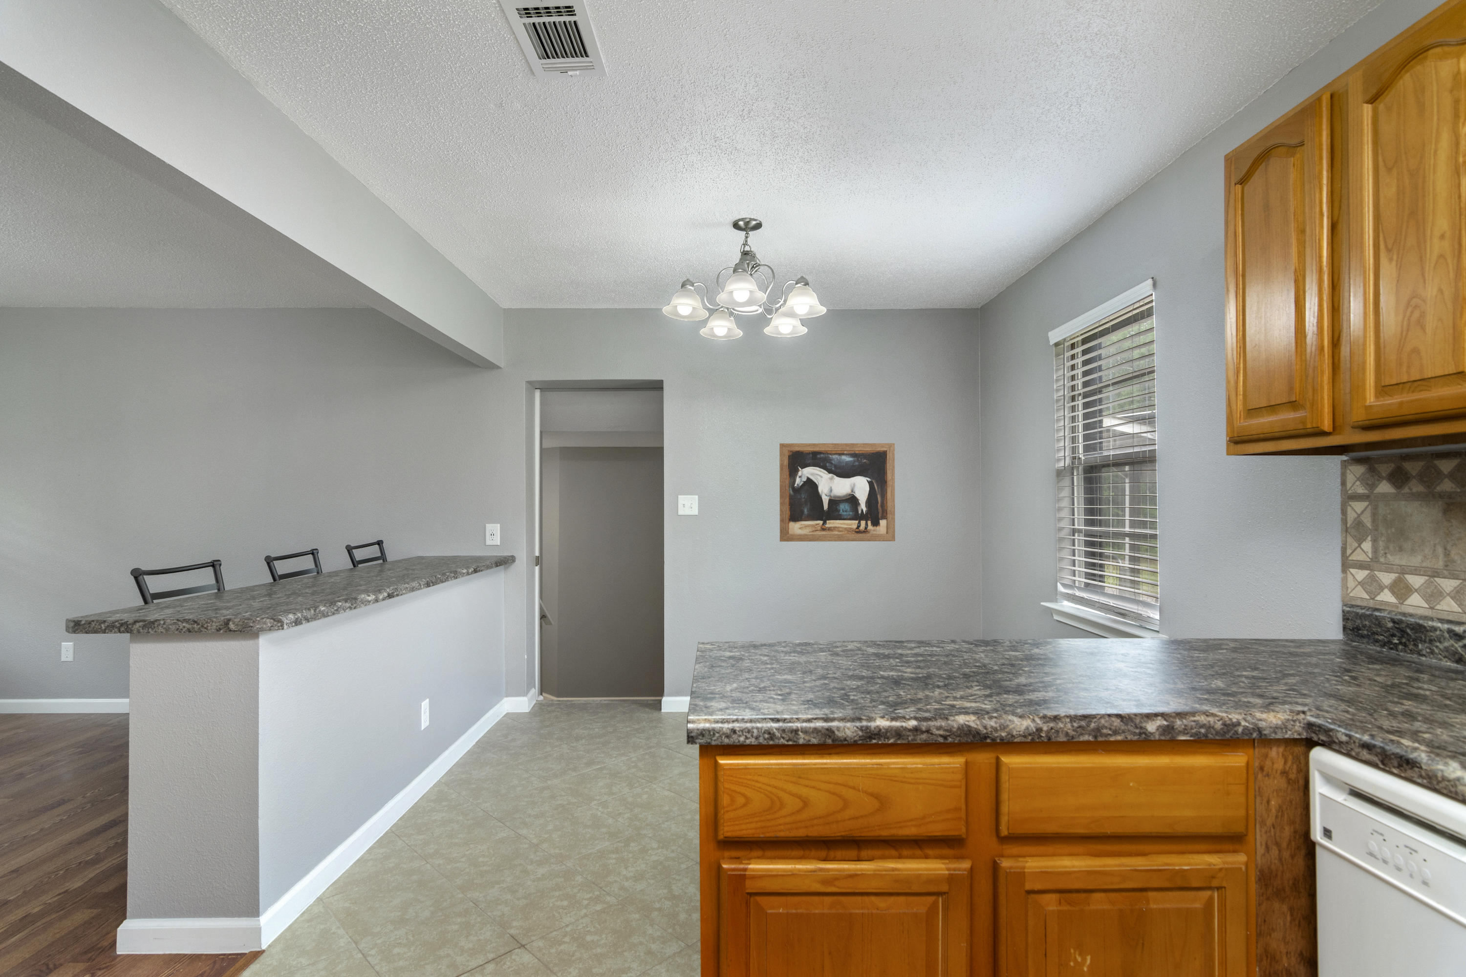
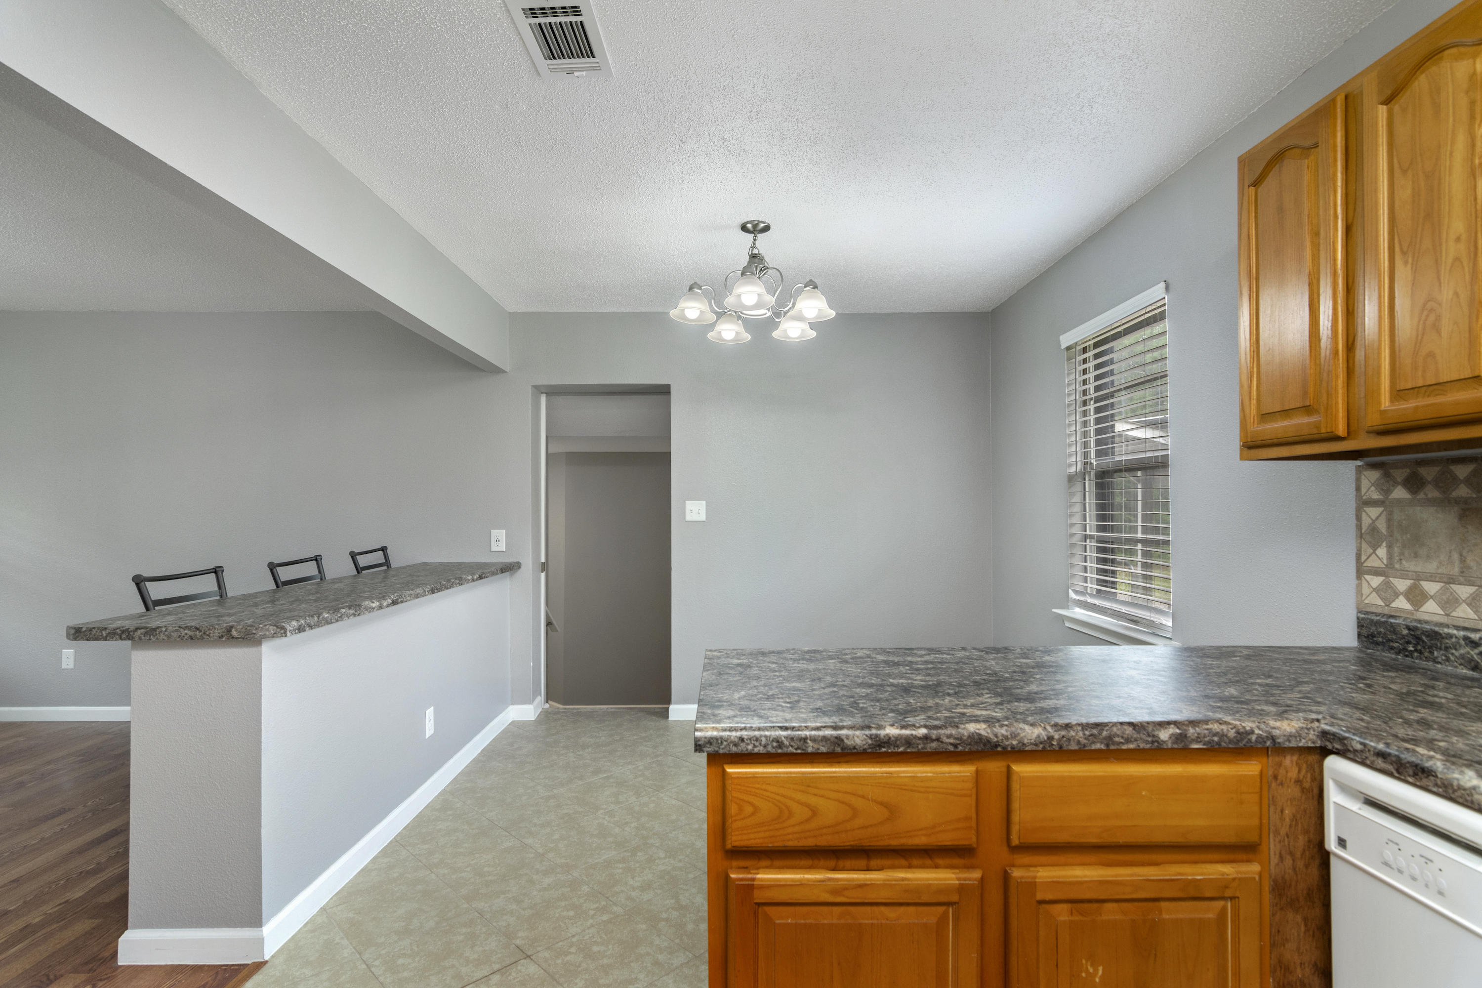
- wall art [779,443,896,542]
